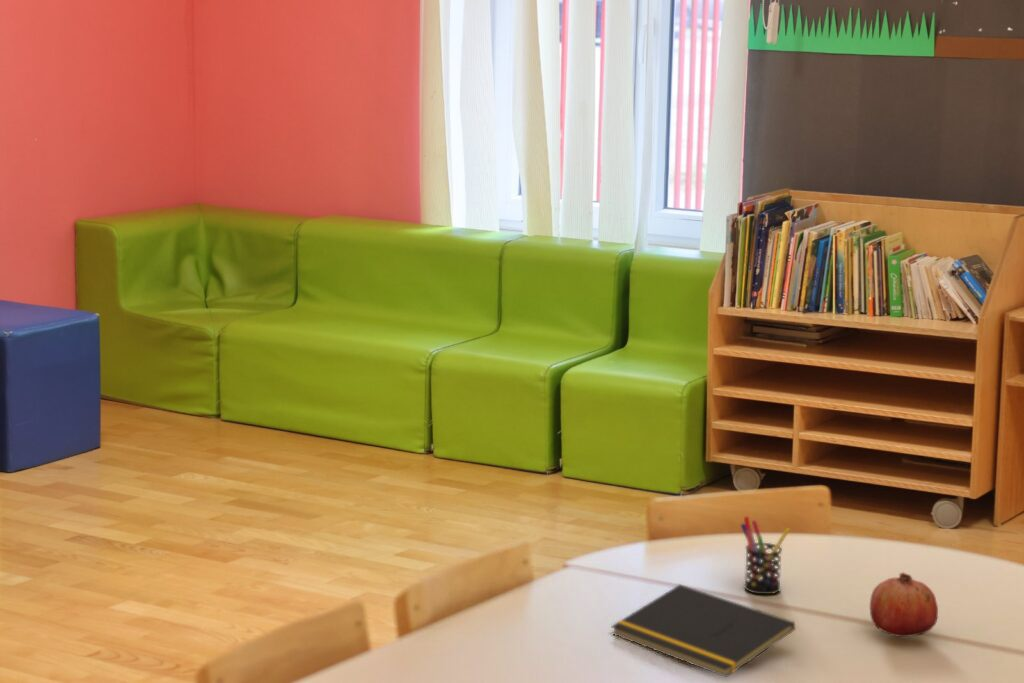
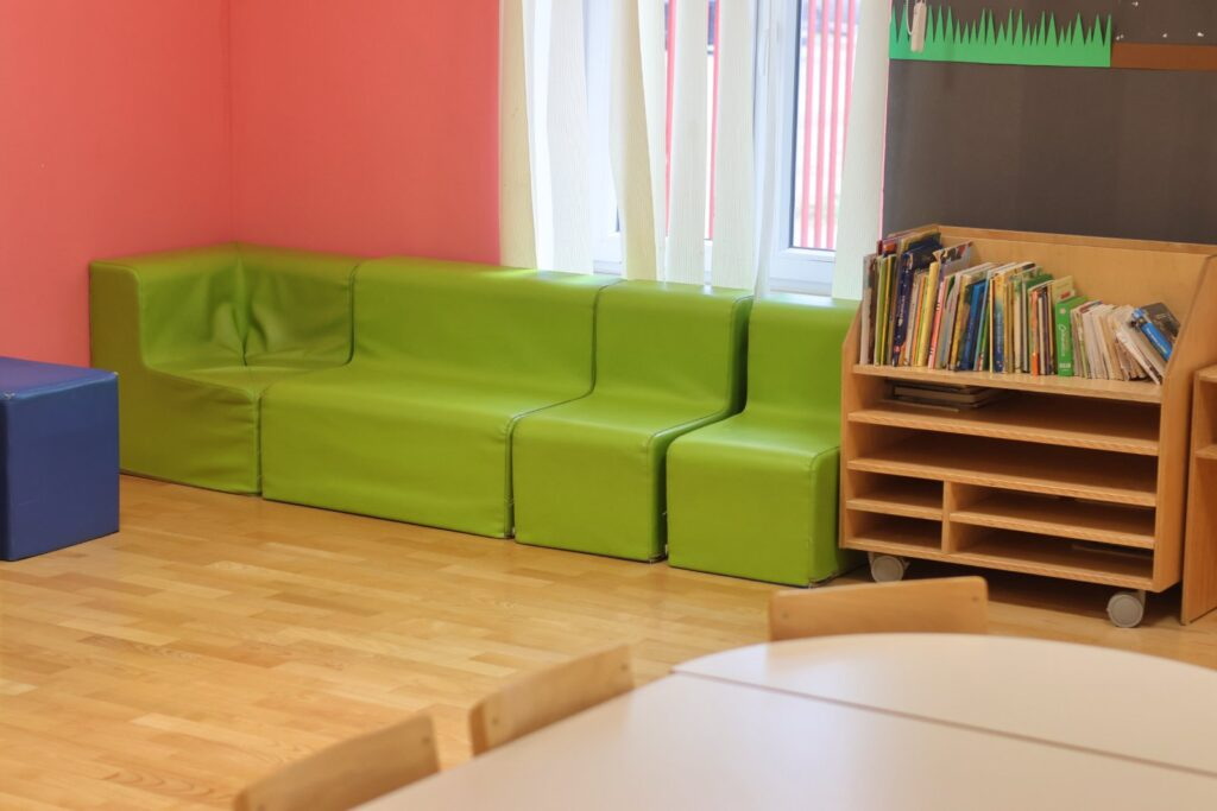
- fruit [869,572,939,638]
- notepad [610,583,796,678]
- pen holder [740,515,791,595]
